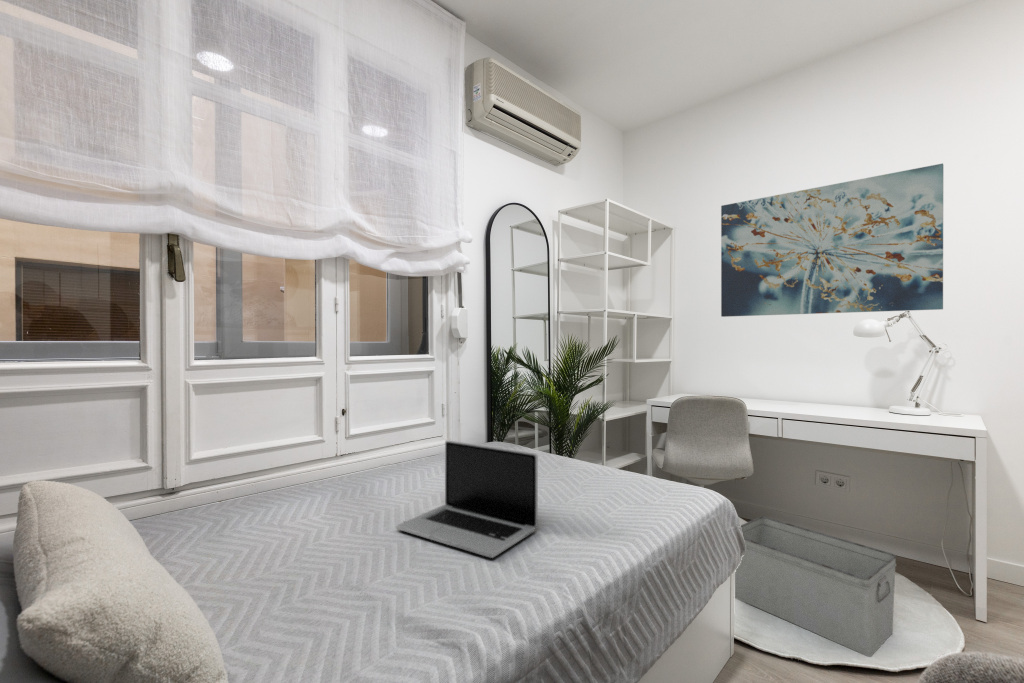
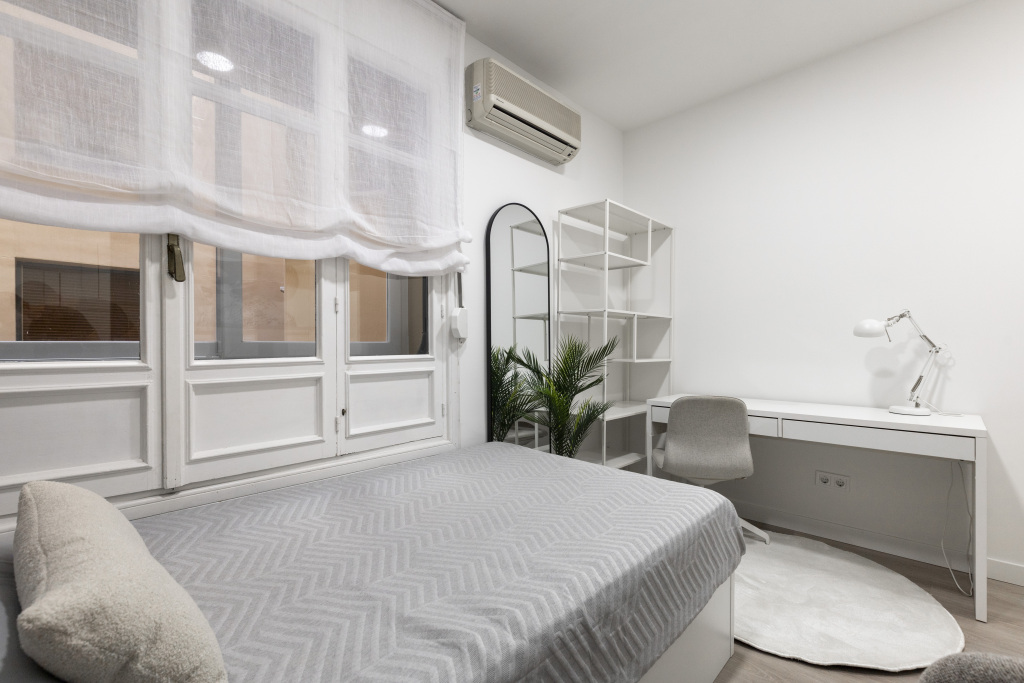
- laptop [395,439,539,559]
- wall art [720,162,944,318]
- storage bin [734,515,898,658]
